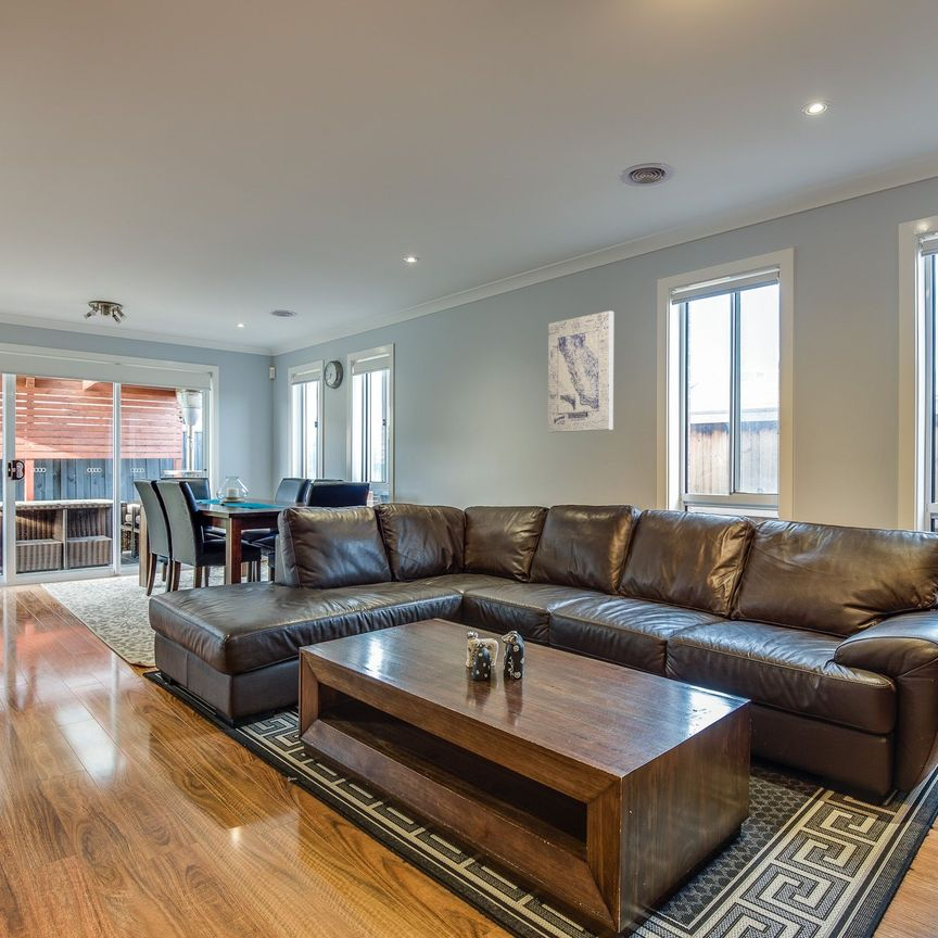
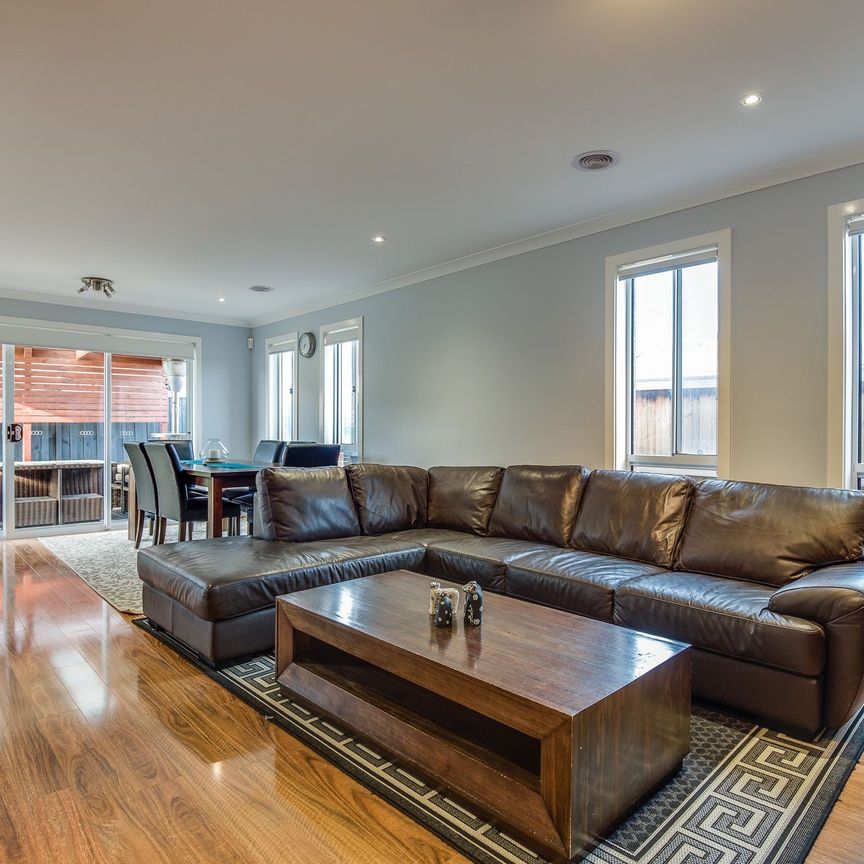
- wall art [547,309,614,433]
